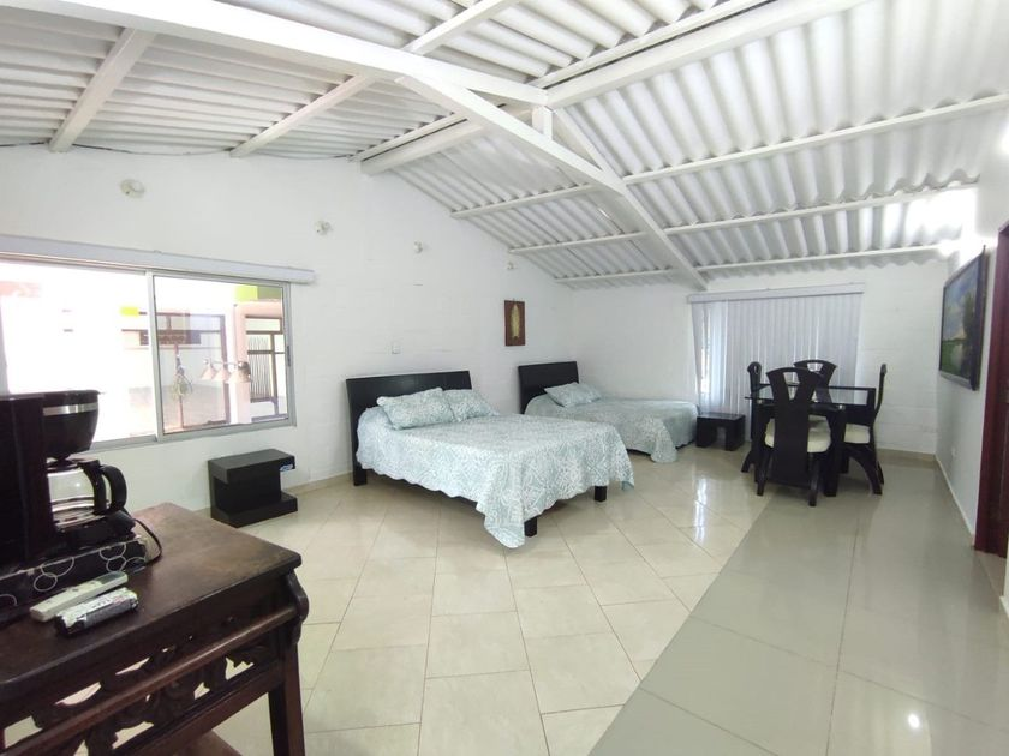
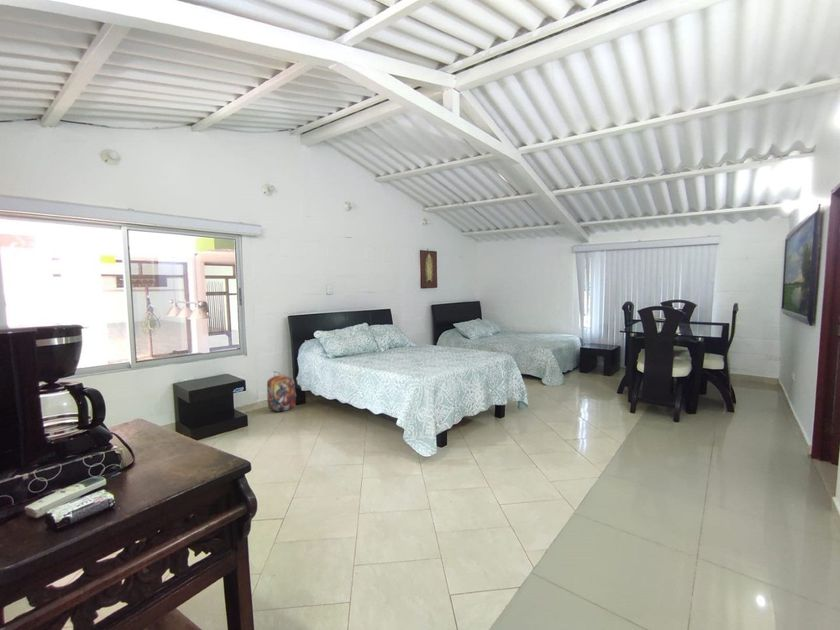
+ backpack [266,371,297,412]
